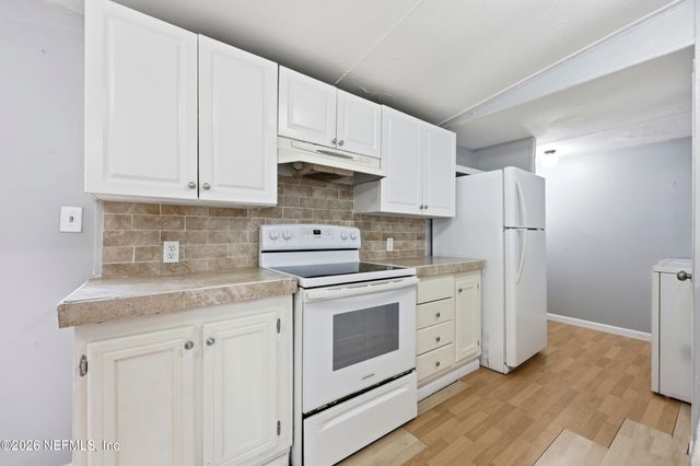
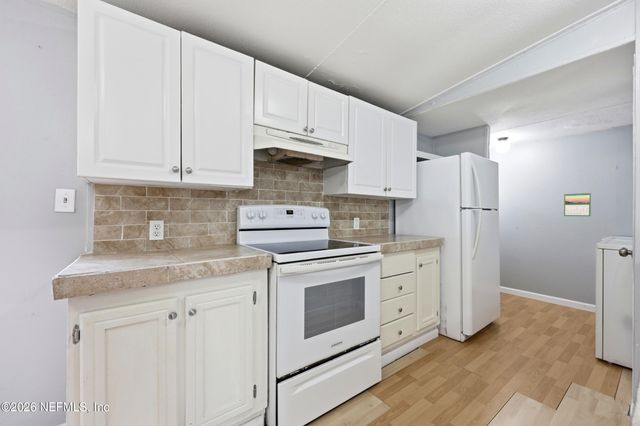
+ calendar [563,191,592,217]
